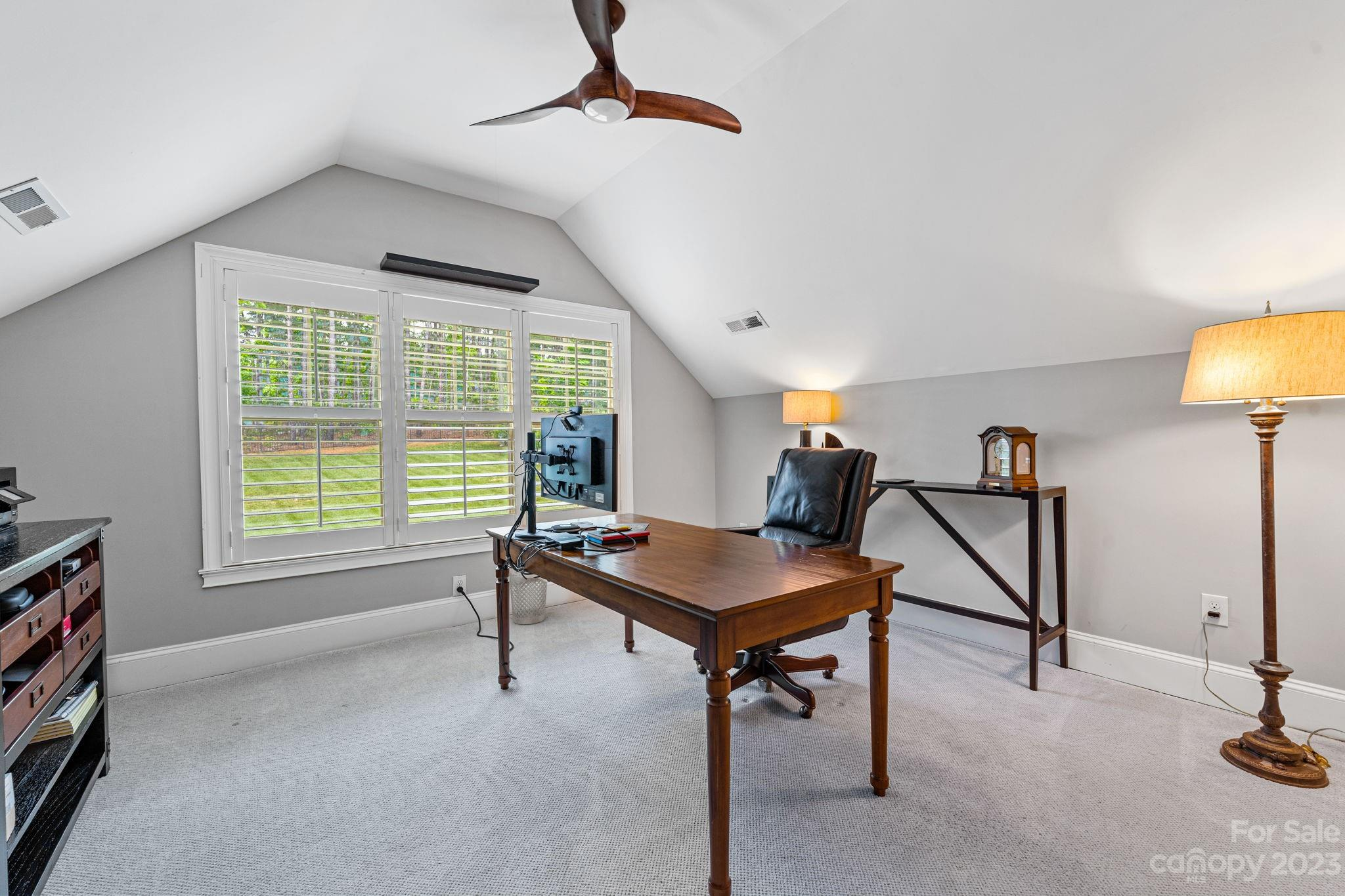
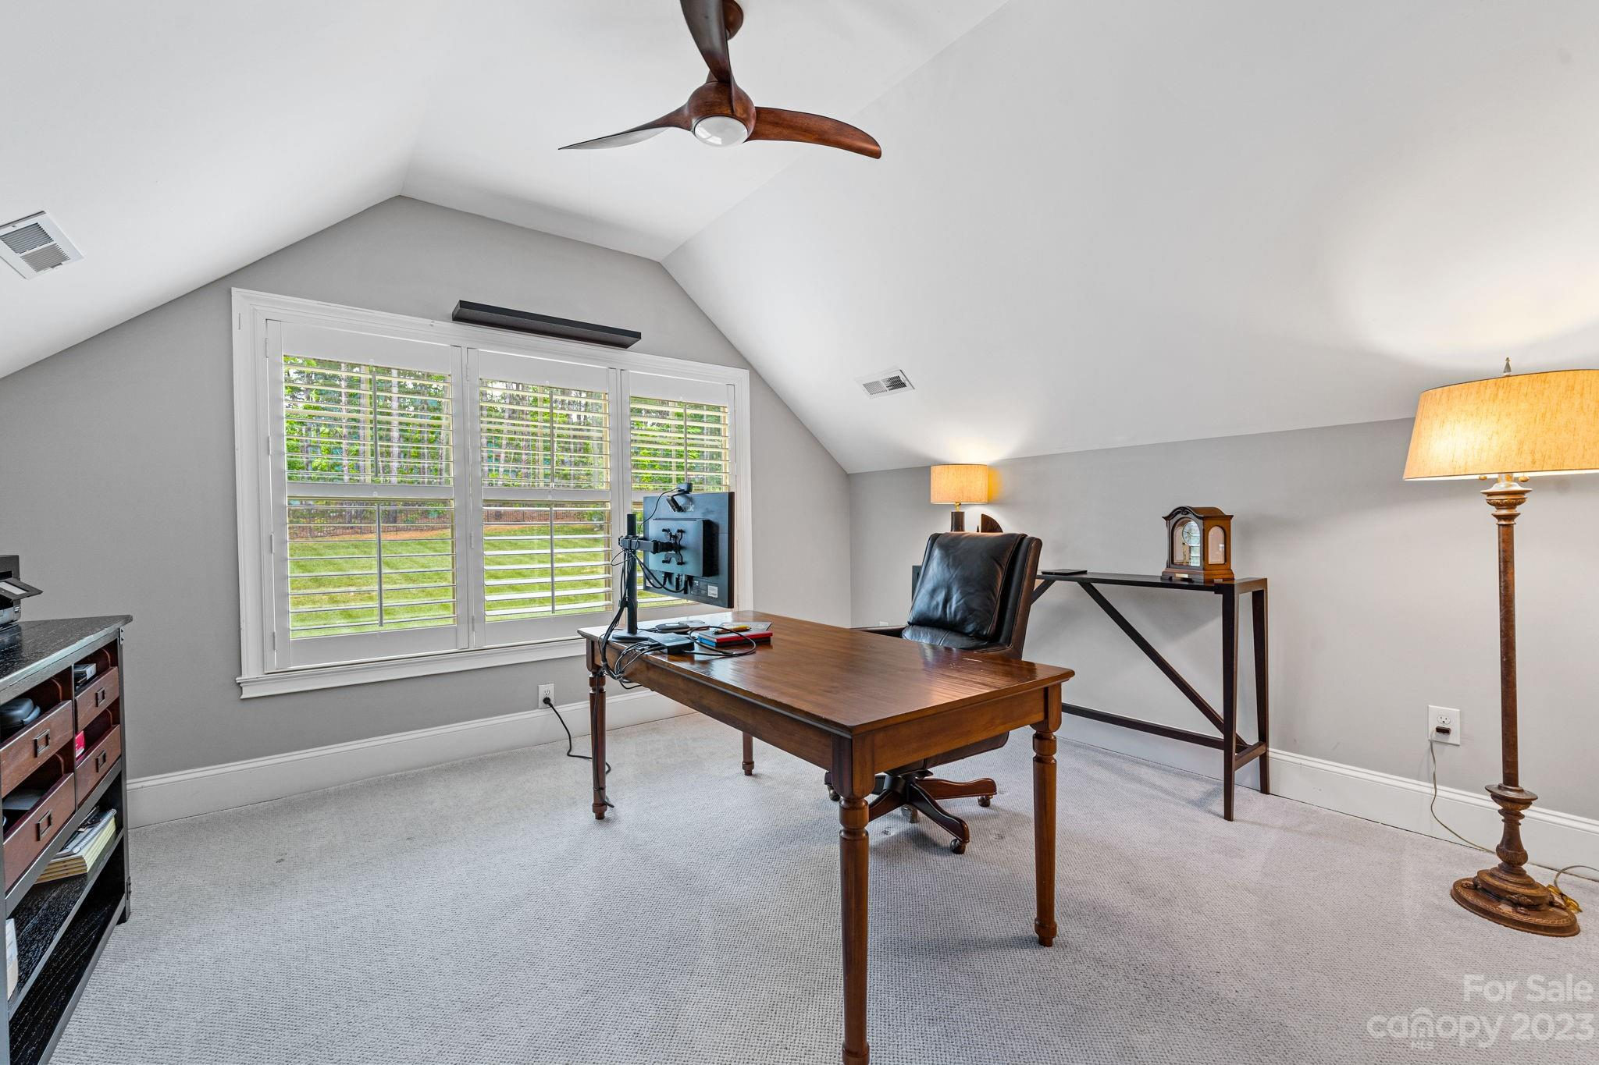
- wastebasket [509,572,548,625]
